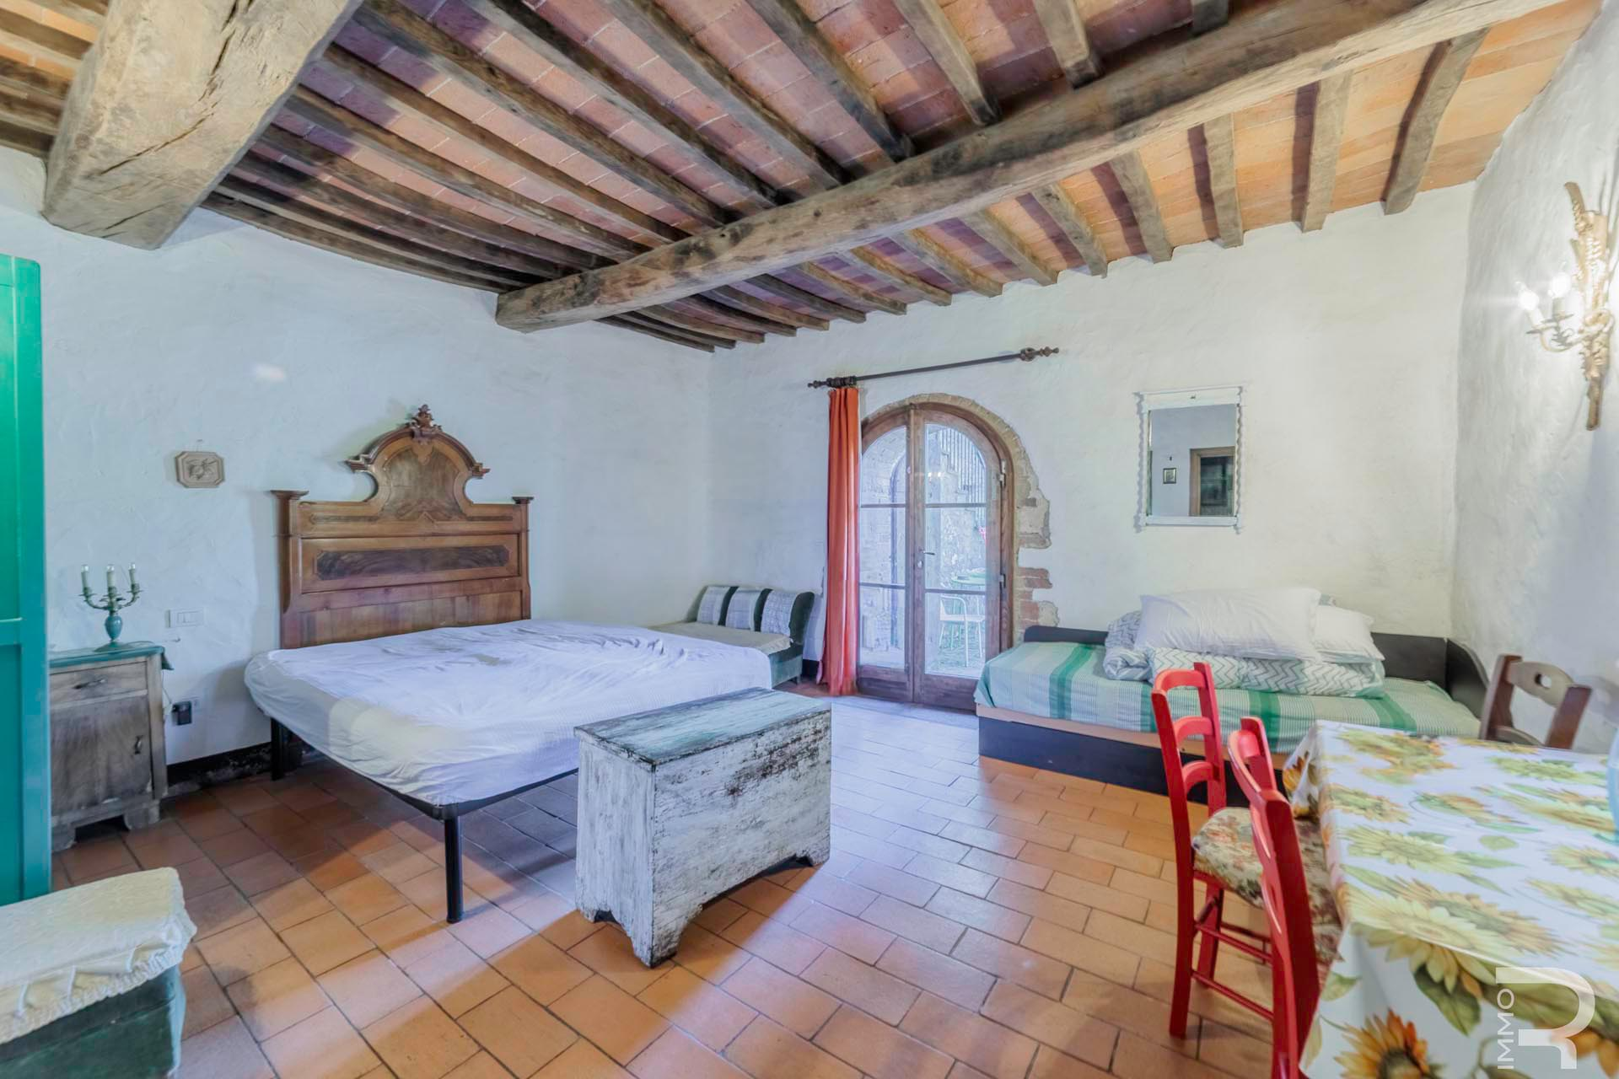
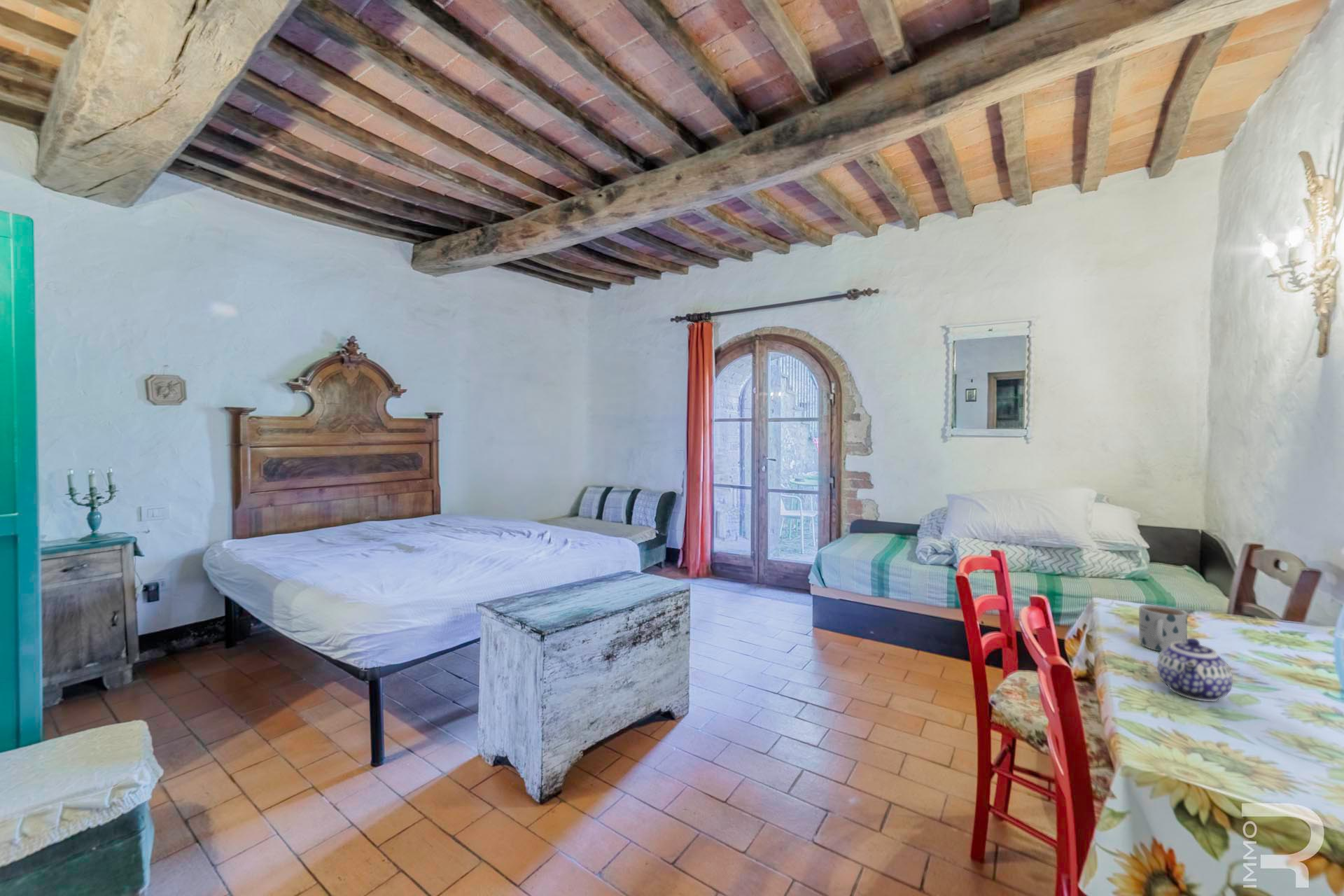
+ teapot [1156,638,1233,702]
+ mug [1138,604,1188,652]
